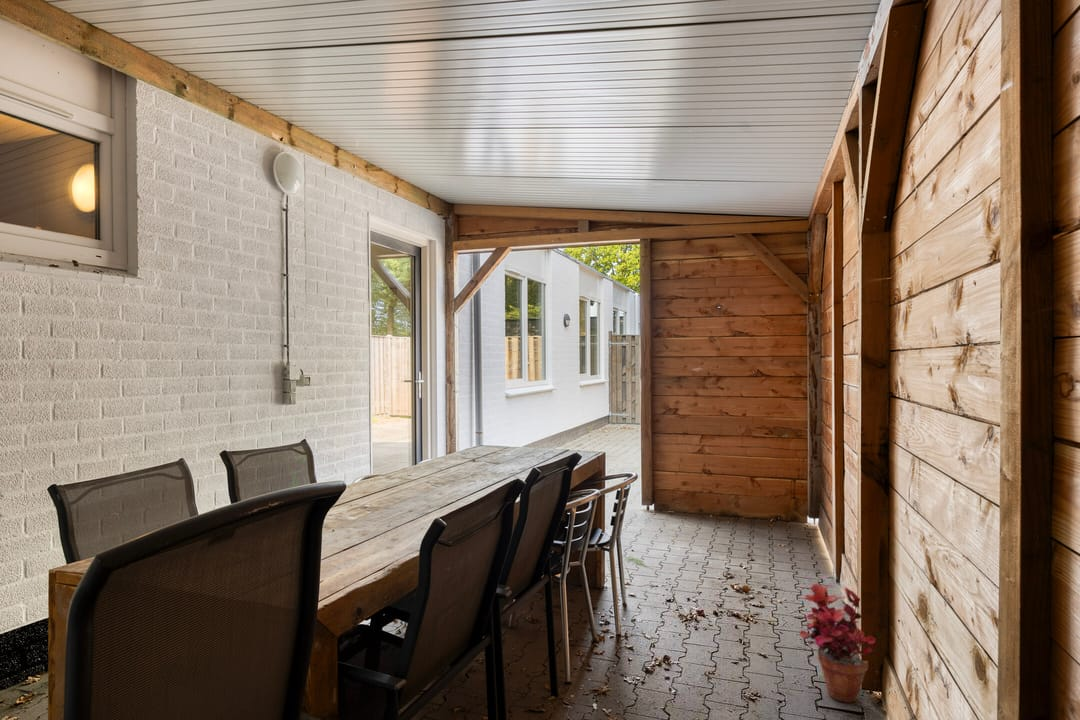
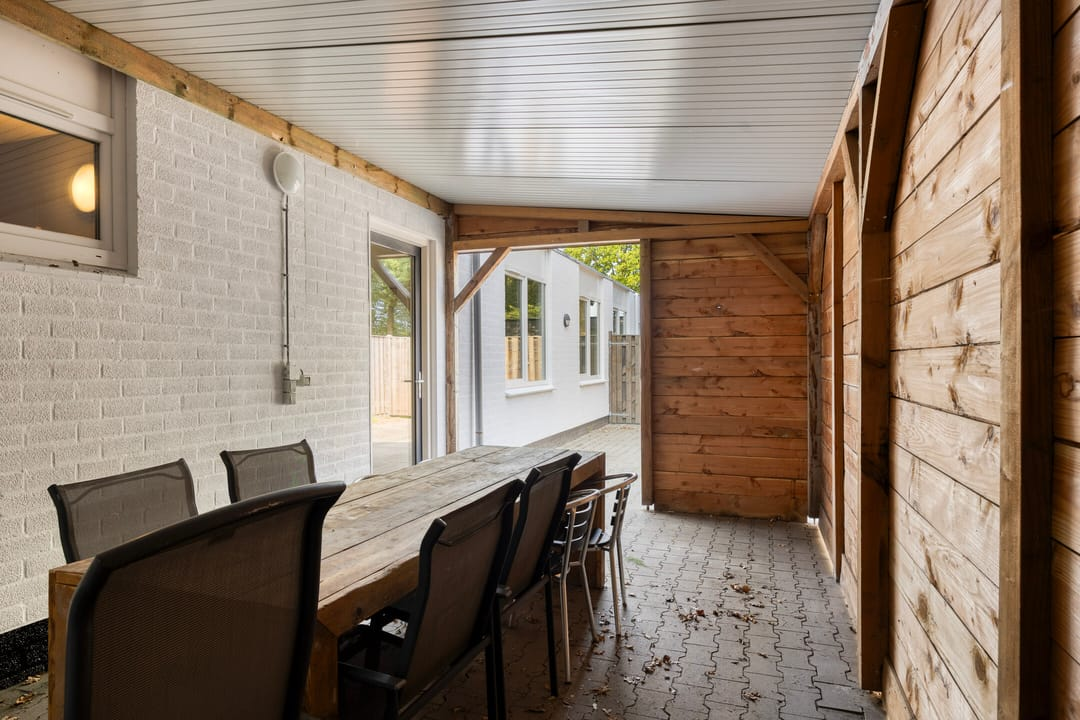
- potted plant [798,583,876,704]
